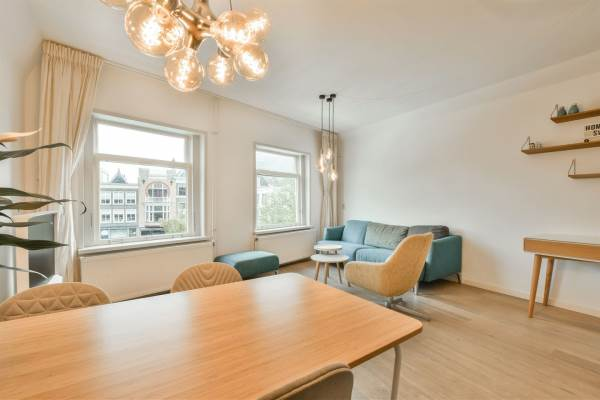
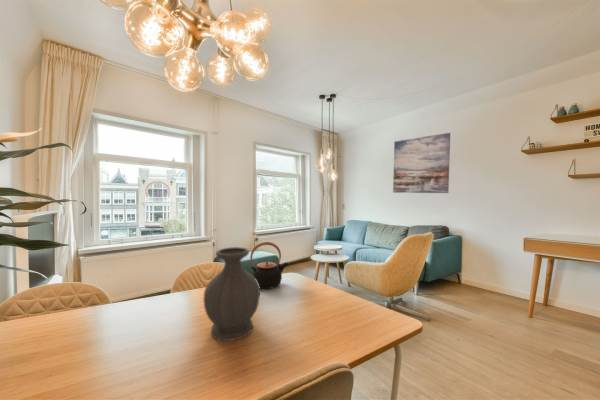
+ teapot [249,241,289,290]
+ wall art [392,132,451,194]
+ vase [202,246,261,342]
